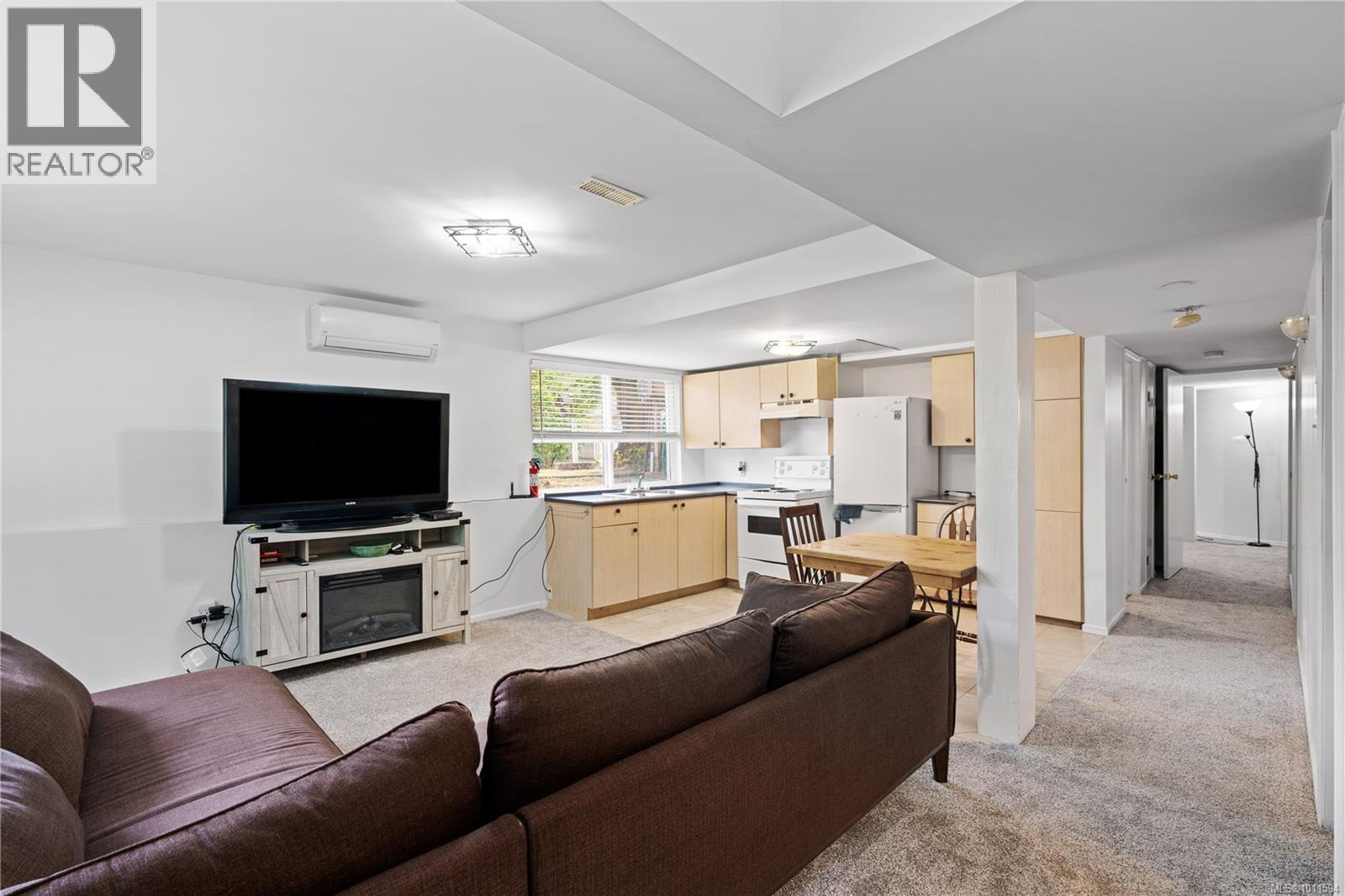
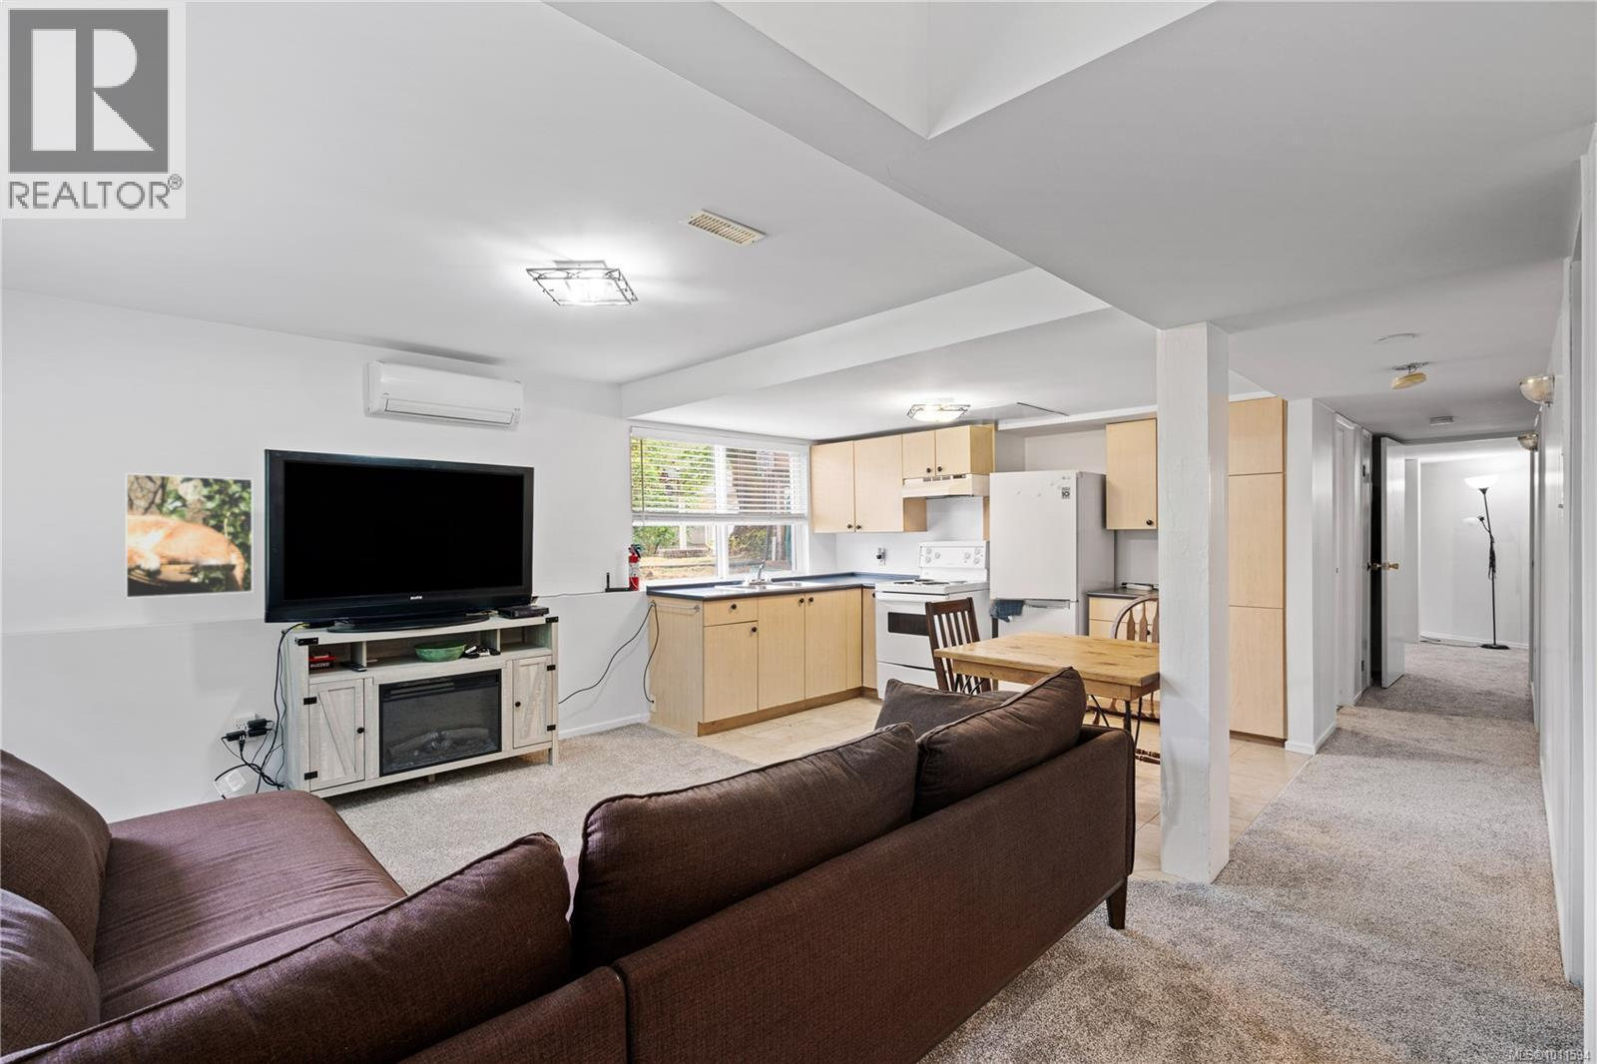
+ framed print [123,473,254,598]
